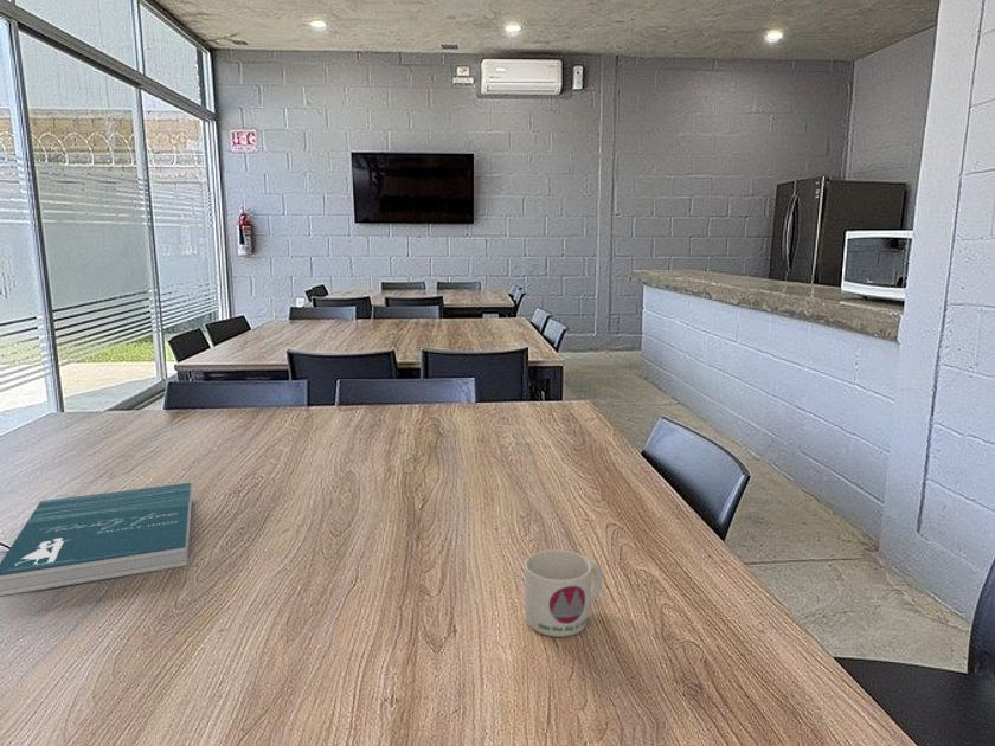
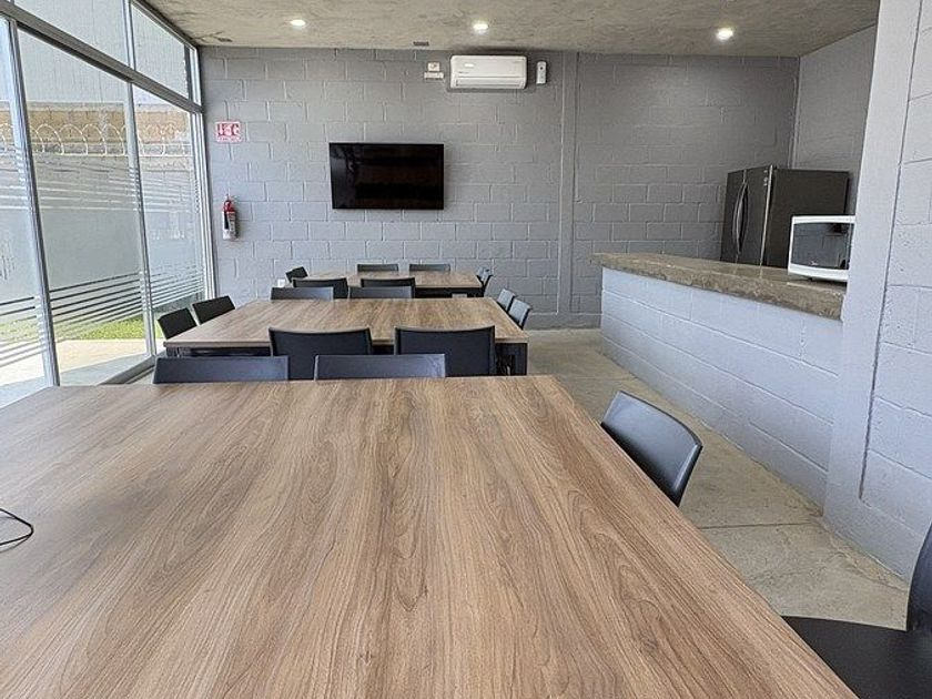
- book [0,482,193,598]
- mug [524,548,603,638]
